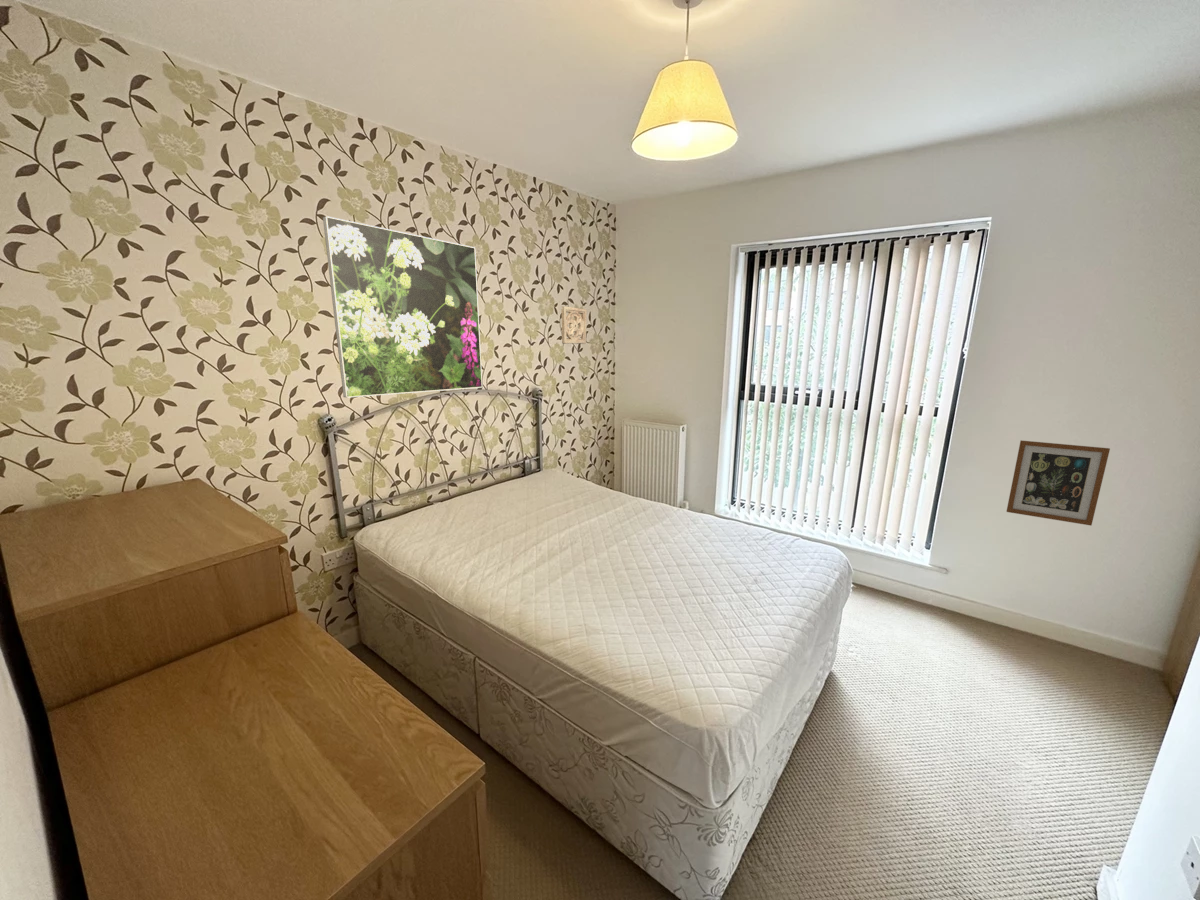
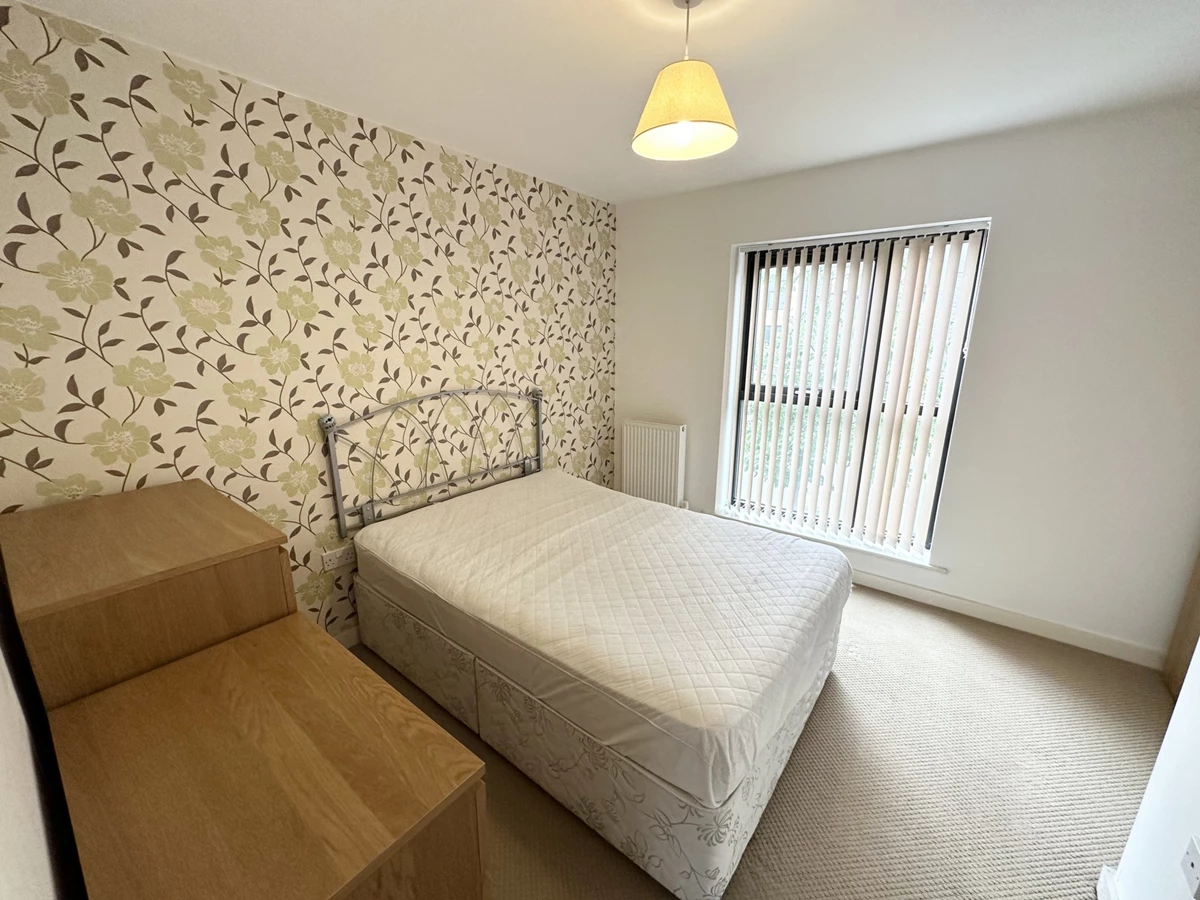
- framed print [322,215,483,399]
- wall ornament [560,305,588,345]
- wall art [1006,439,1111,526]
